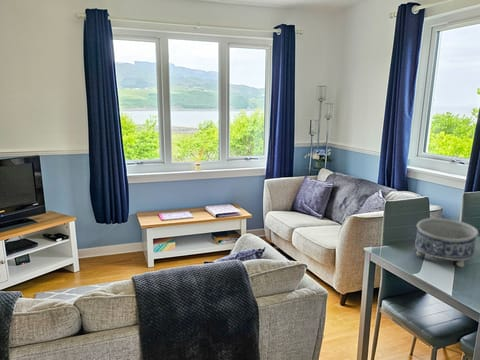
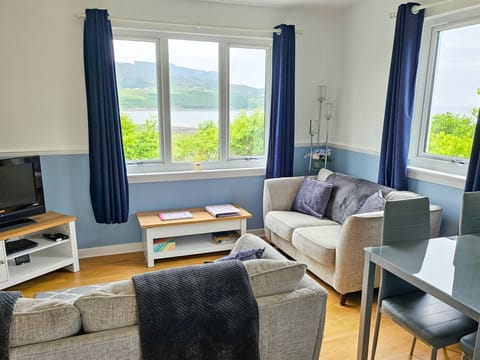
- decorative bowl [414,217,479,269]
